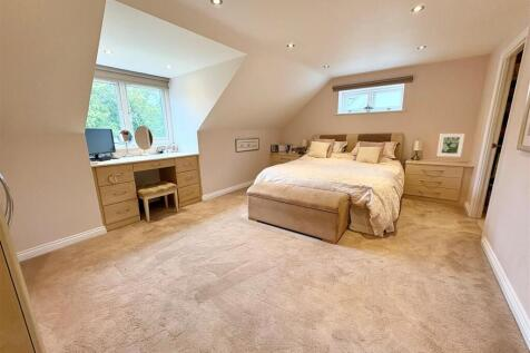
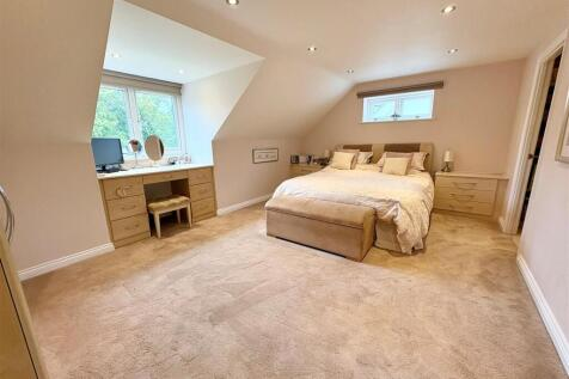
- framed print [435,133,467,158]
